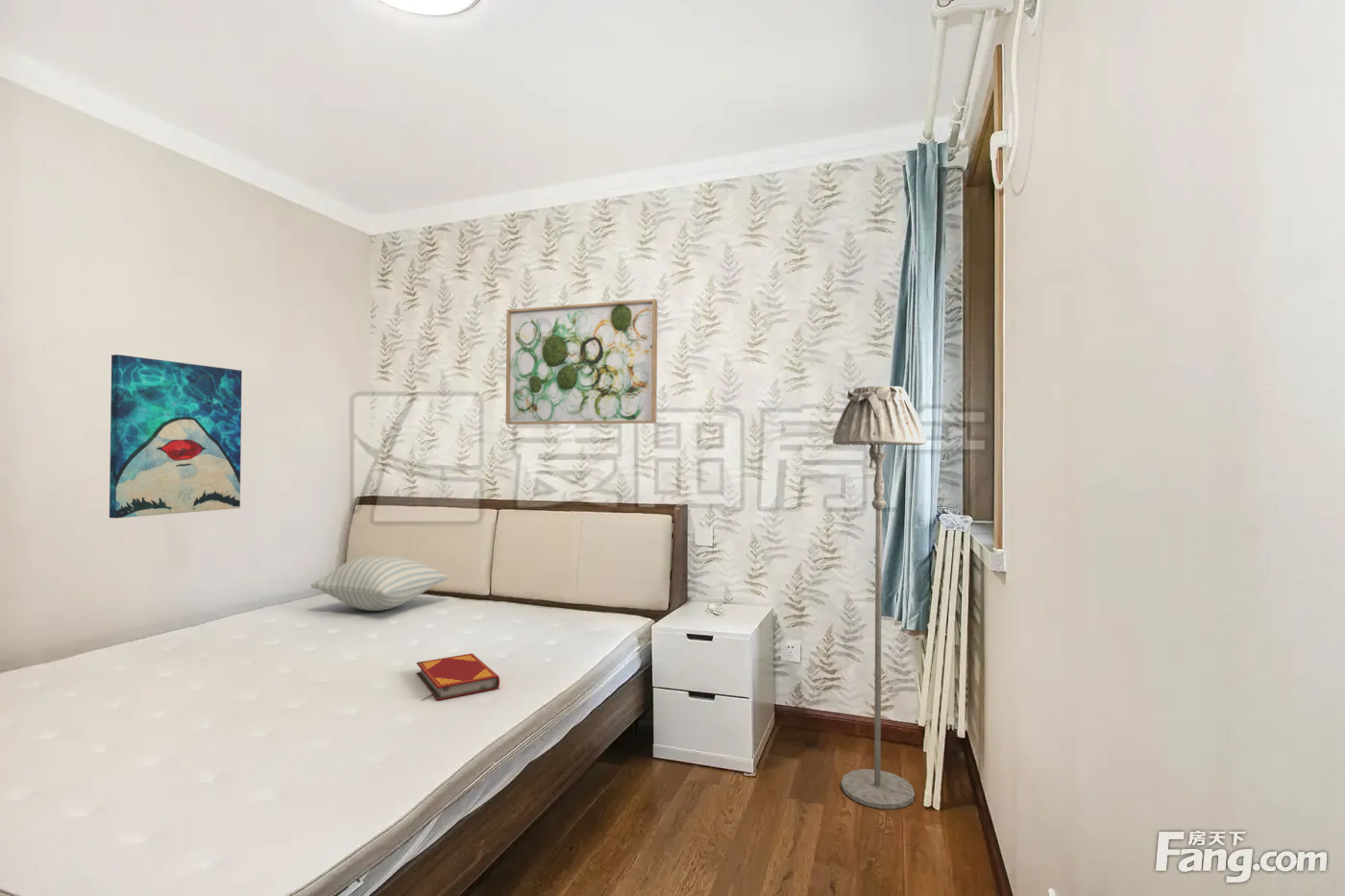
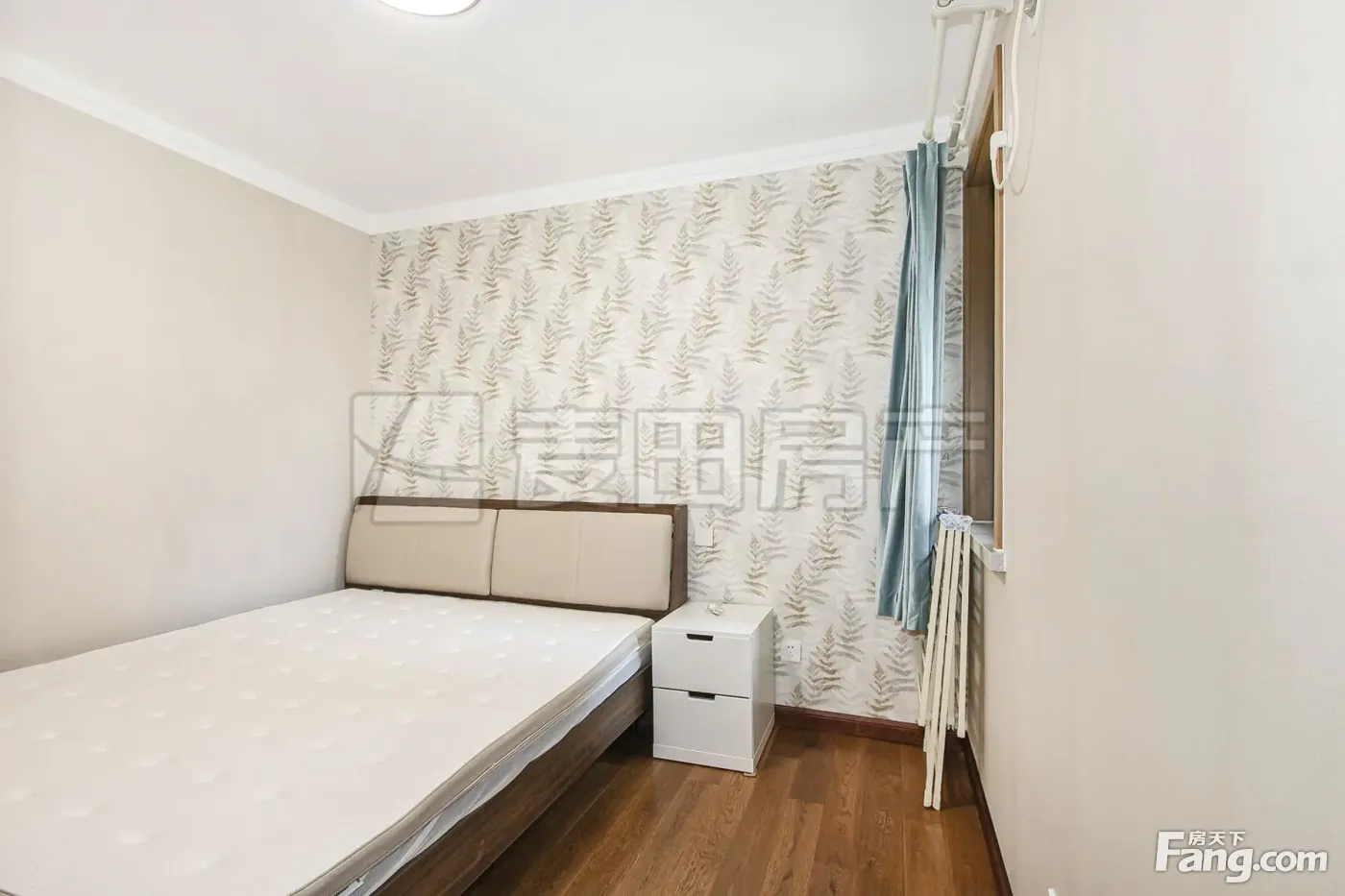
- pillow [310,555,450,612]
- floor lamp [832,385,928,810]
- wall art [504,298,658,425]
- wall art [109,353,243,520]
- hardback book [415,652,501,701]
